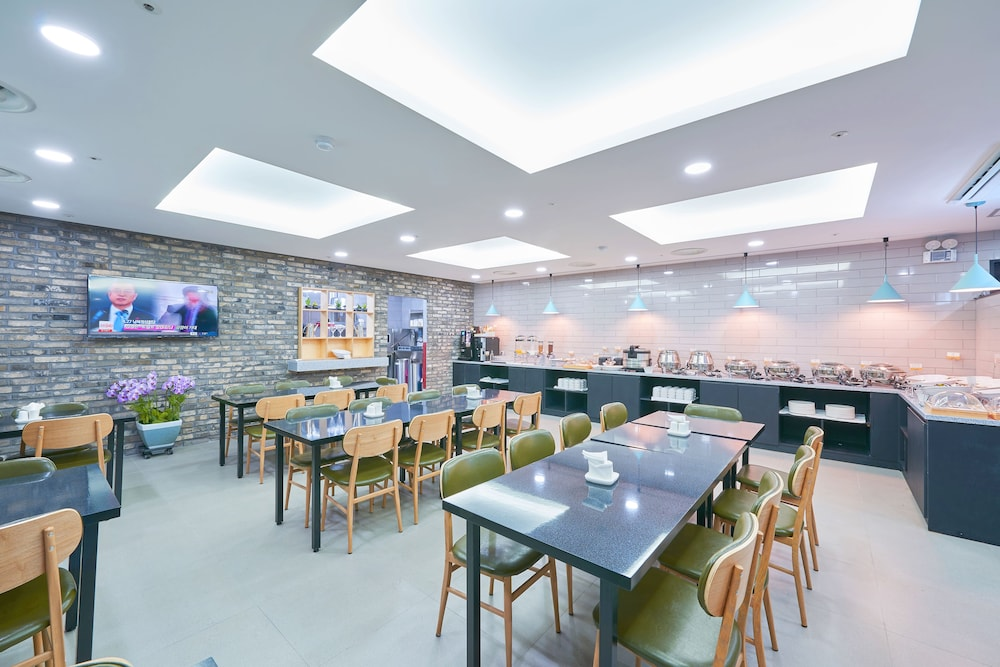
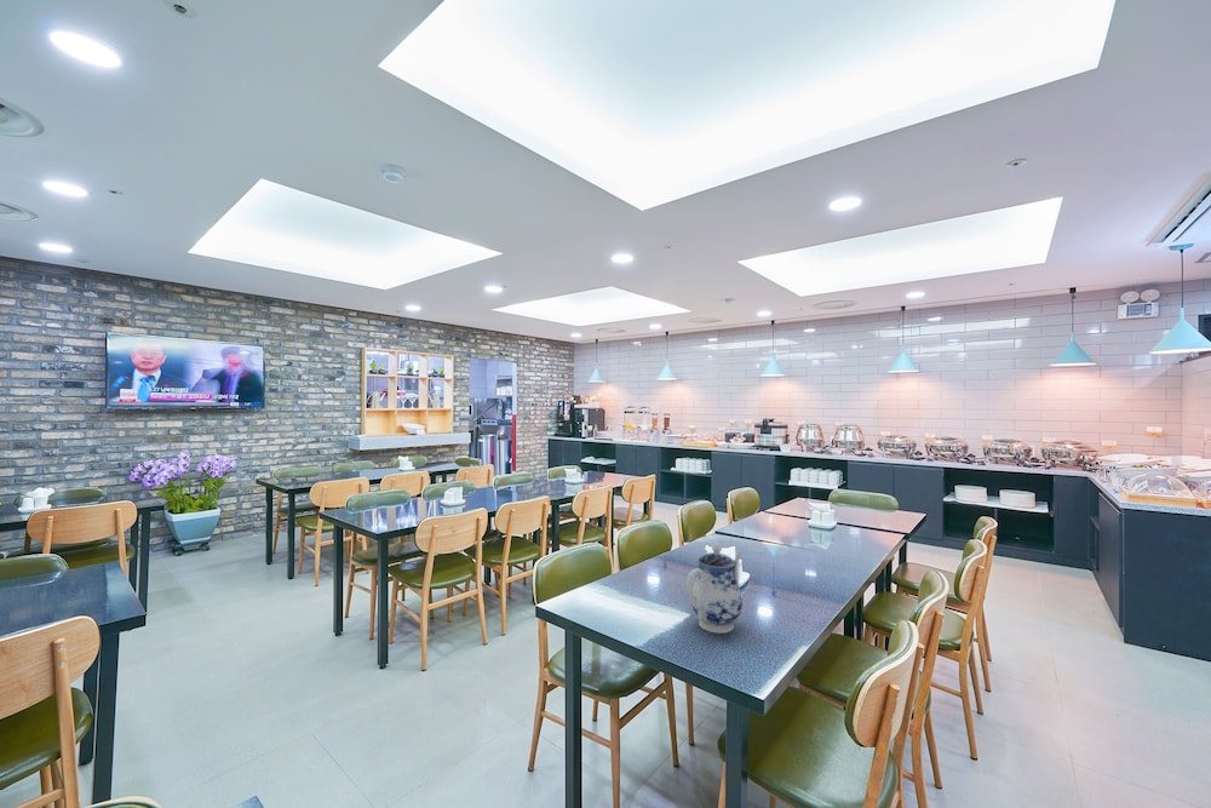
+ teapot [685,541,744,635]
